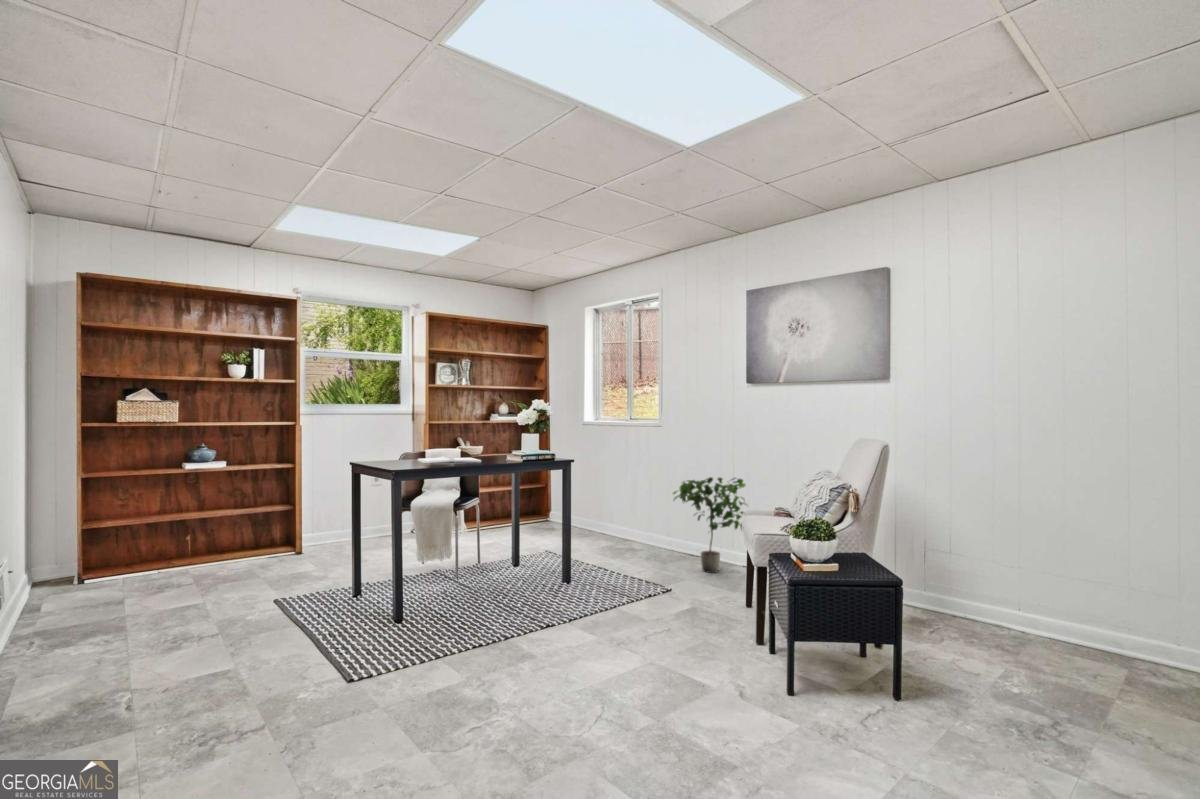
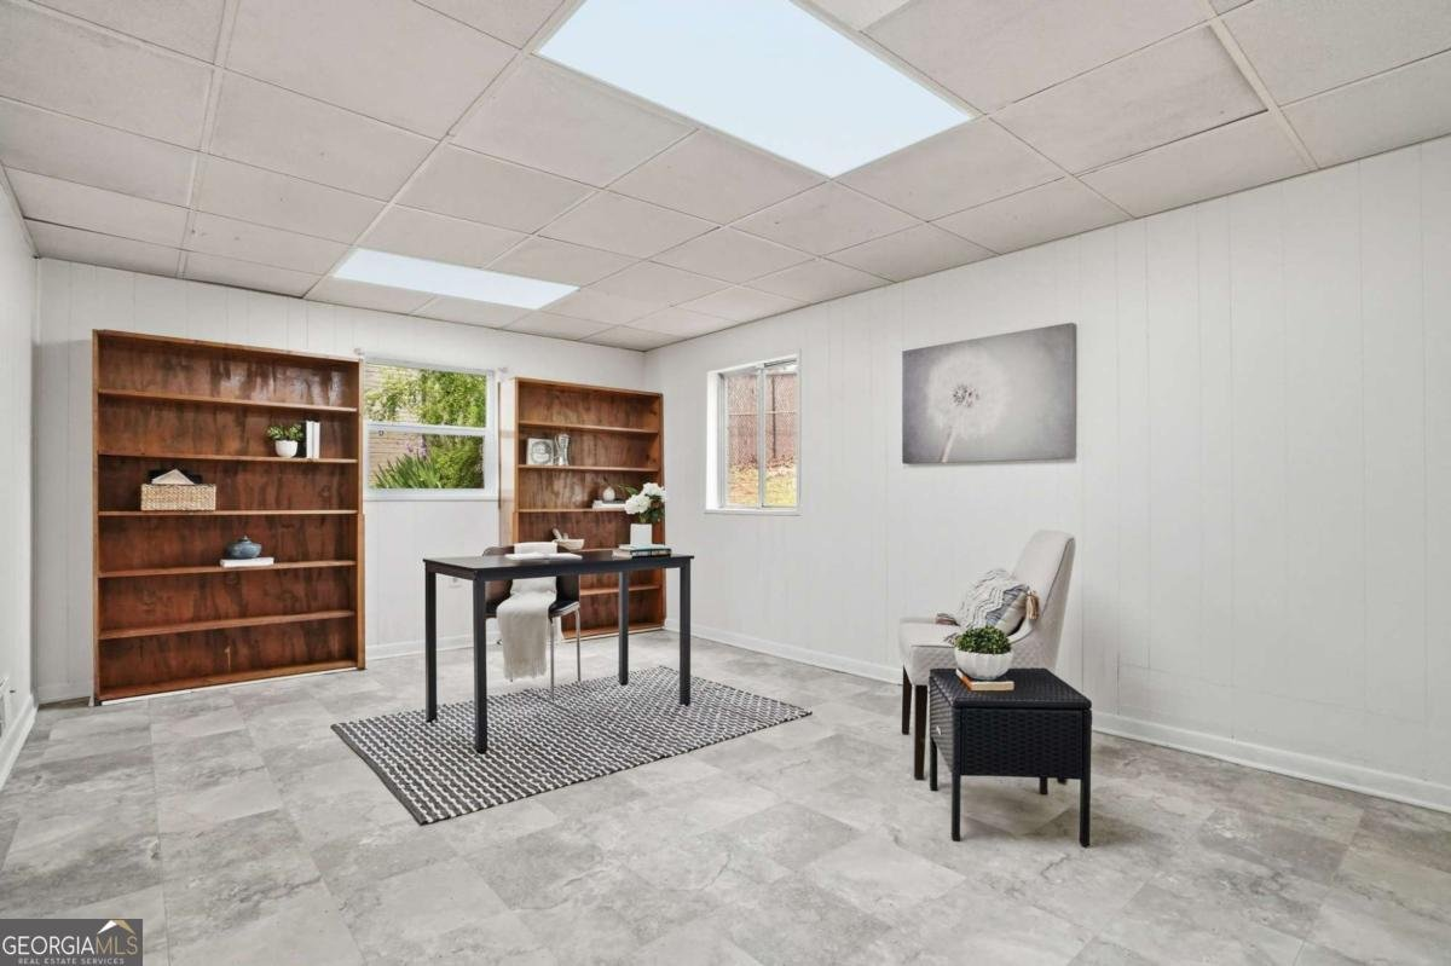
- potted plant [672,476,749,574]
